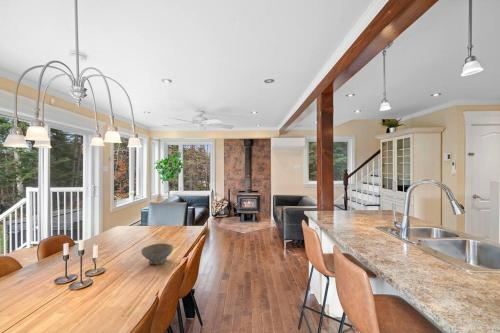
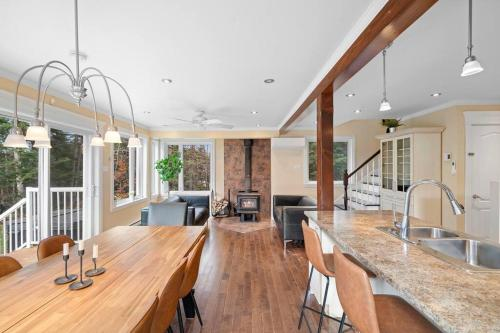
- bowl [140,242,174,265]
